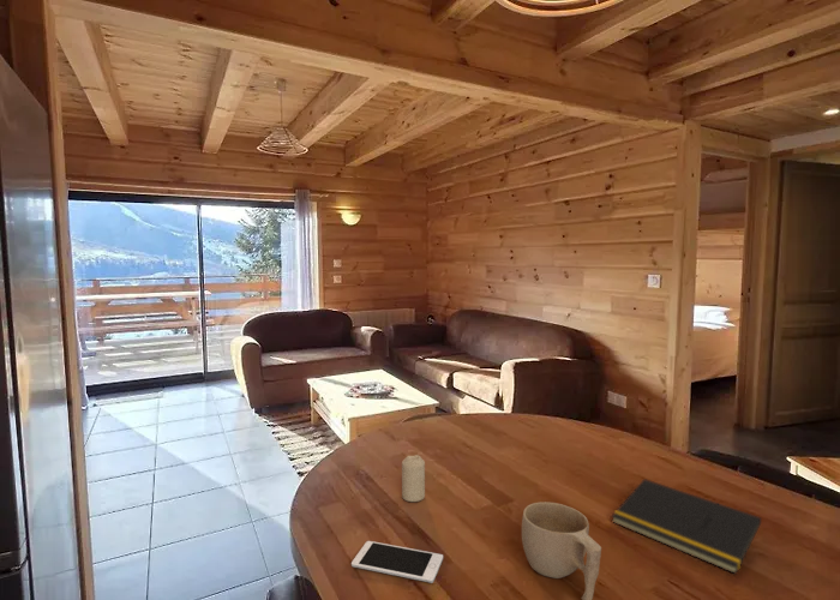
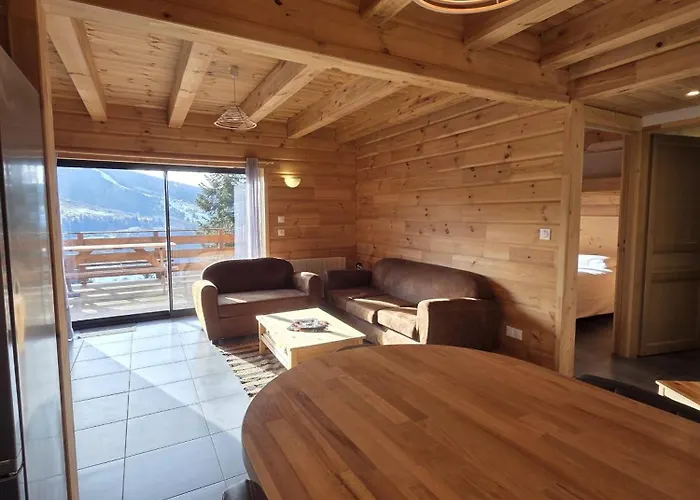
- notepad [611,478,762,575]
- cell phone [350,540,444,584]
- cup [521,502,602,600]
- candle [401,454,426,503]
